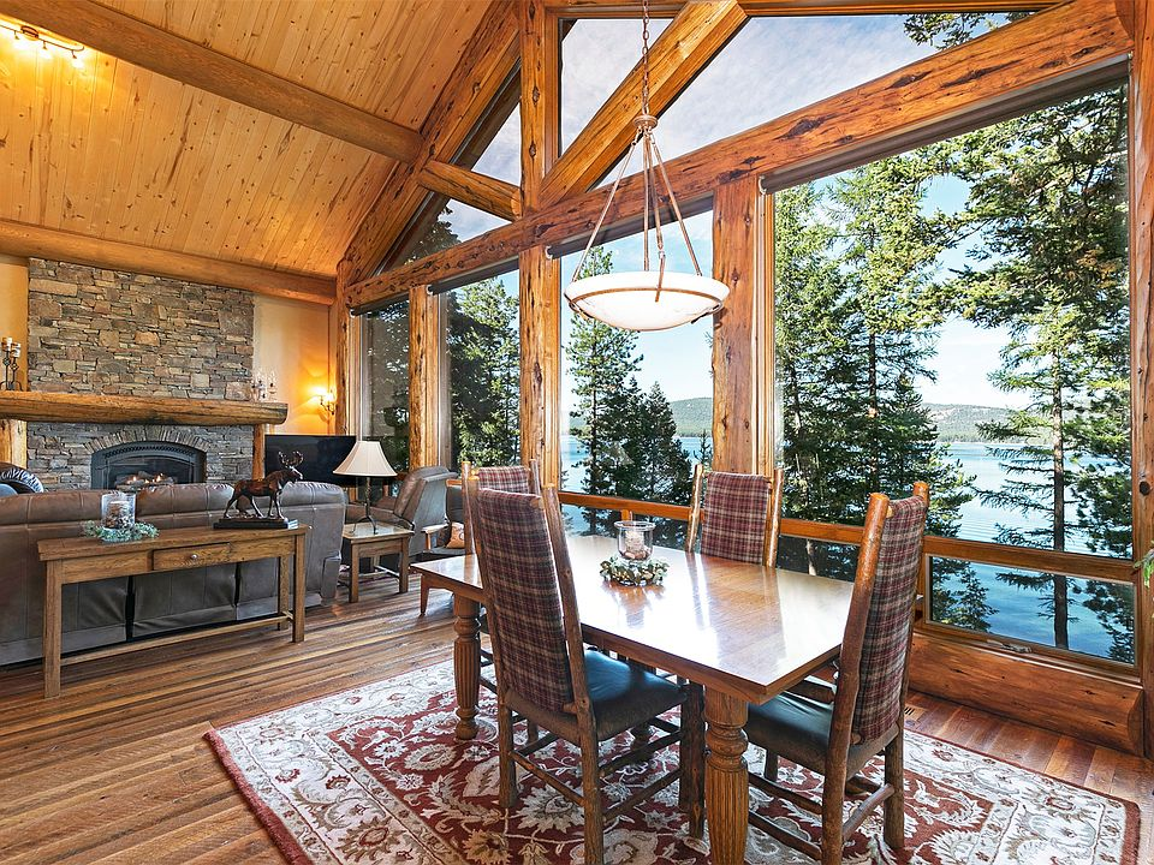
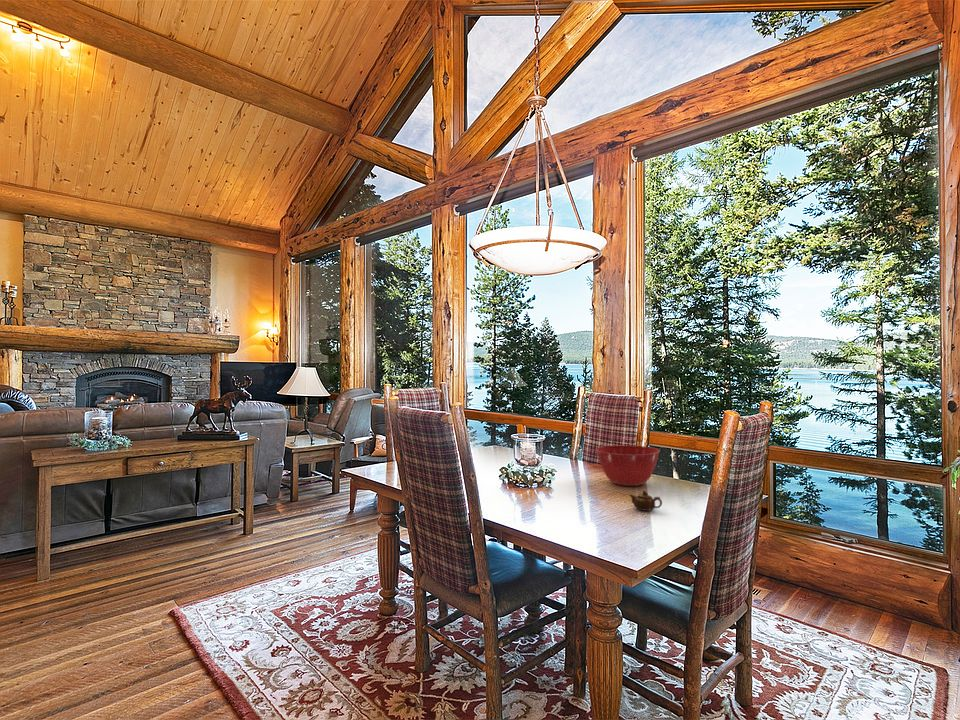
+ mixing bowl [595,444,661,487]
+ teapot [628,490,663,512]
